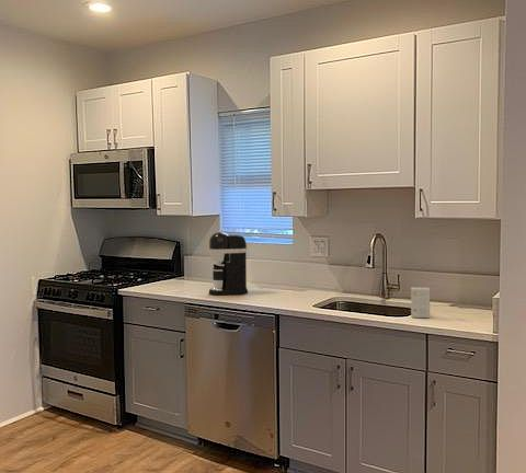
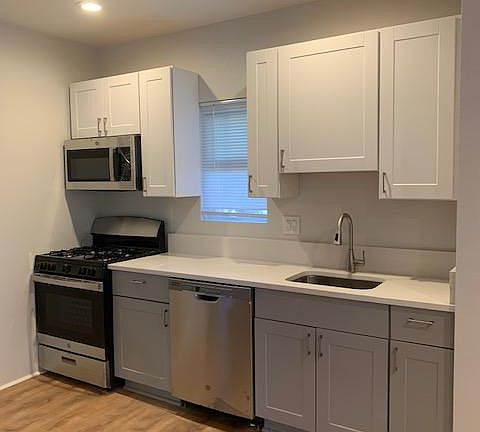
- small box [410,286,431,319]
- coffee maker [208,231,249,296]
